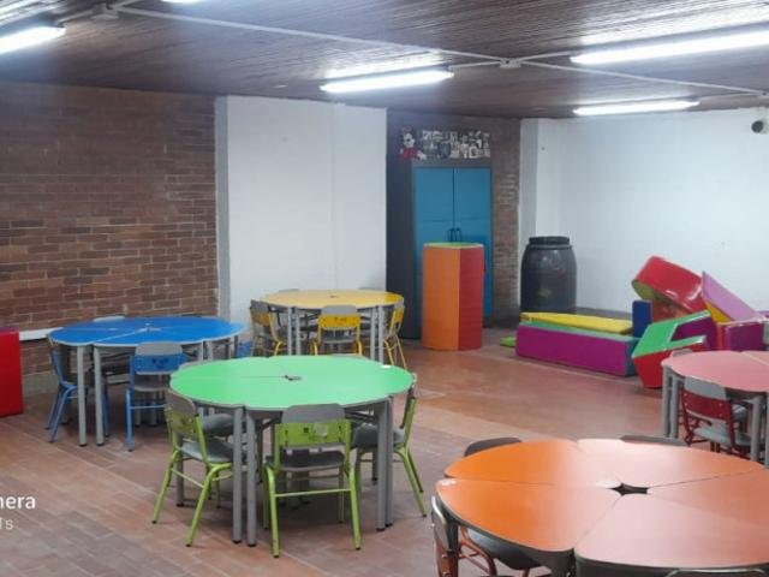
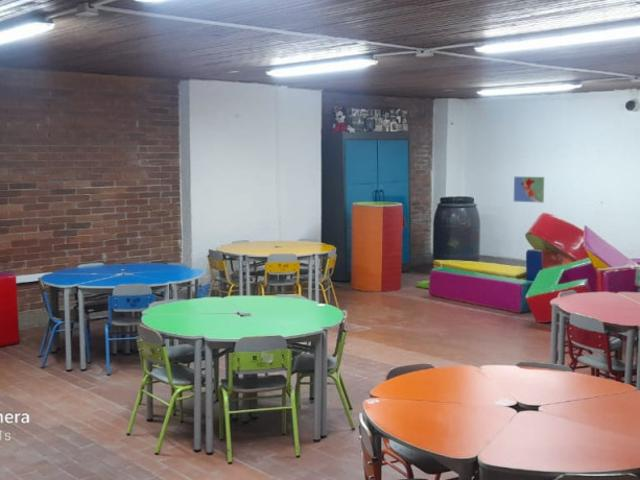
+ map [513,176,545,204]
